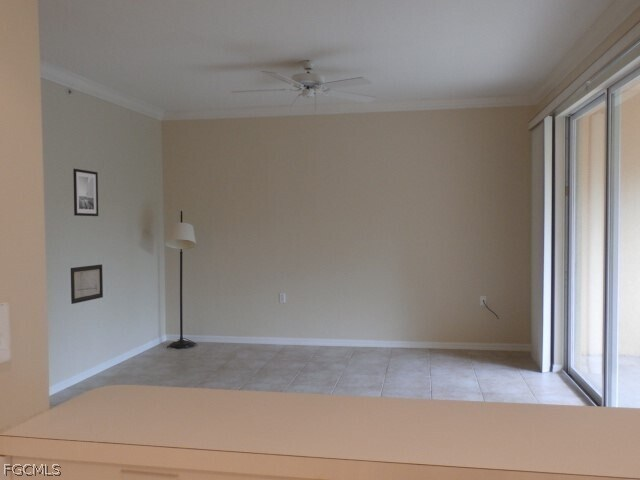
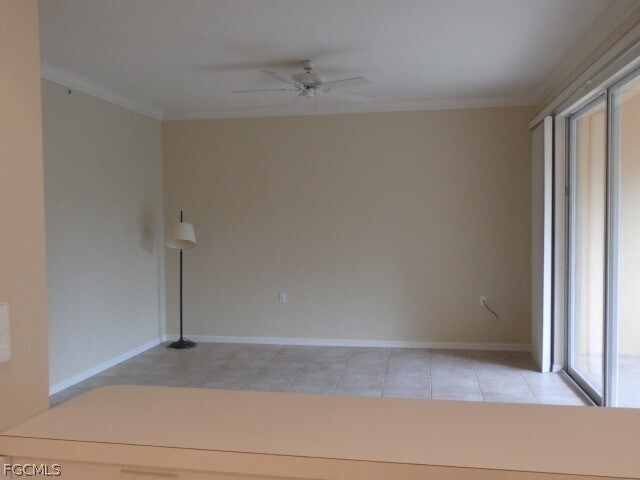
- wall art [70,263,104,305]
- wall art [72,168,99,217]
